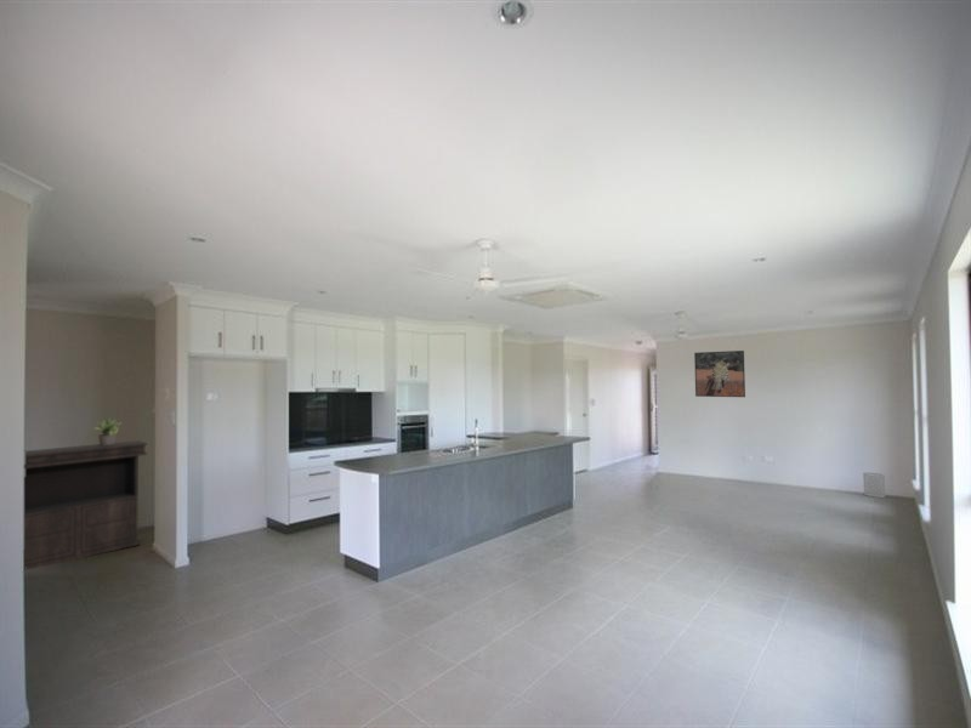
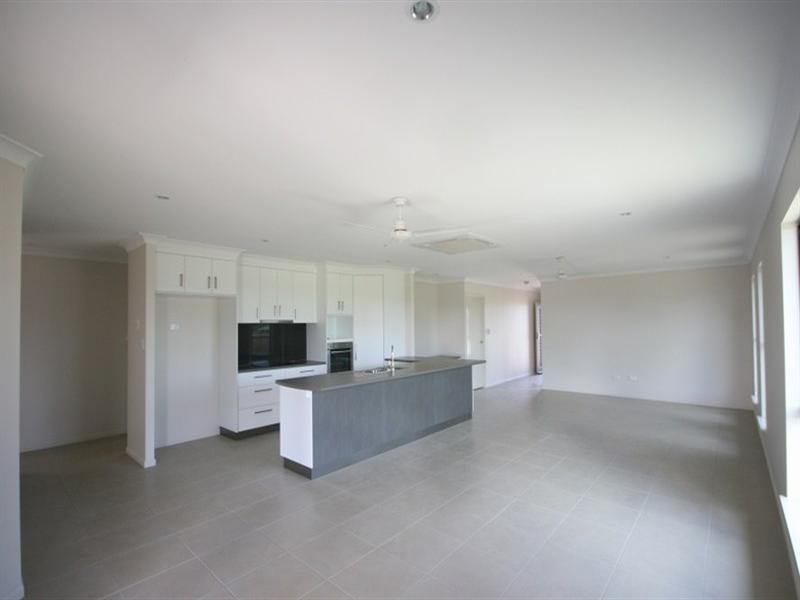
- potted plant [92,416,123,445]
- wastebasket [862,472,887,499]
- console table [23,439,148,571]
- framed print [693,349,746,398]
